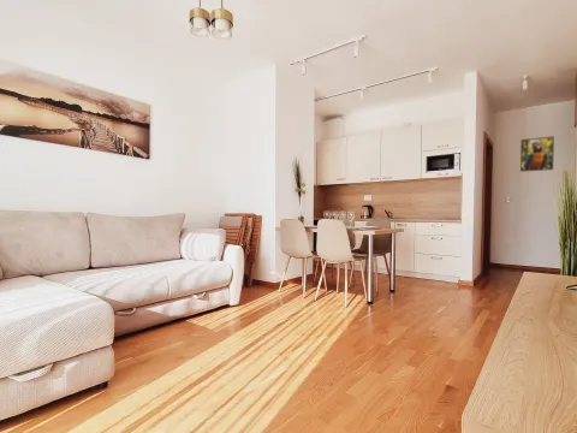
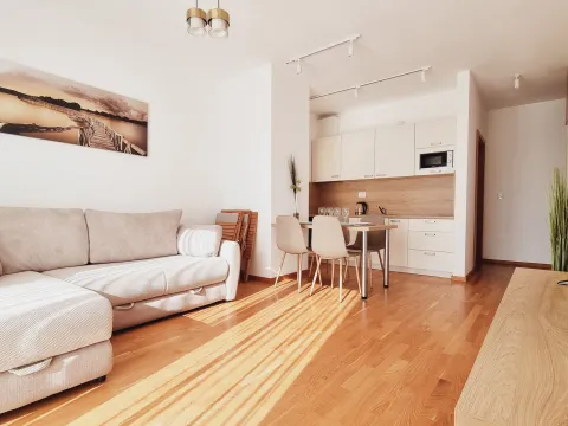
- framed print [519,135,555,173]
